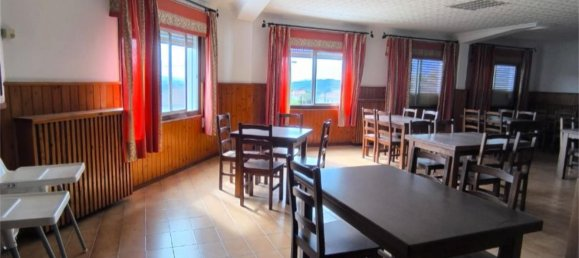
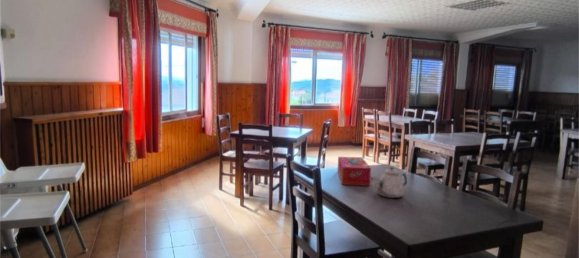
+ teapot [369,166,408,199]
+ tissue box [337,156,372,187]
